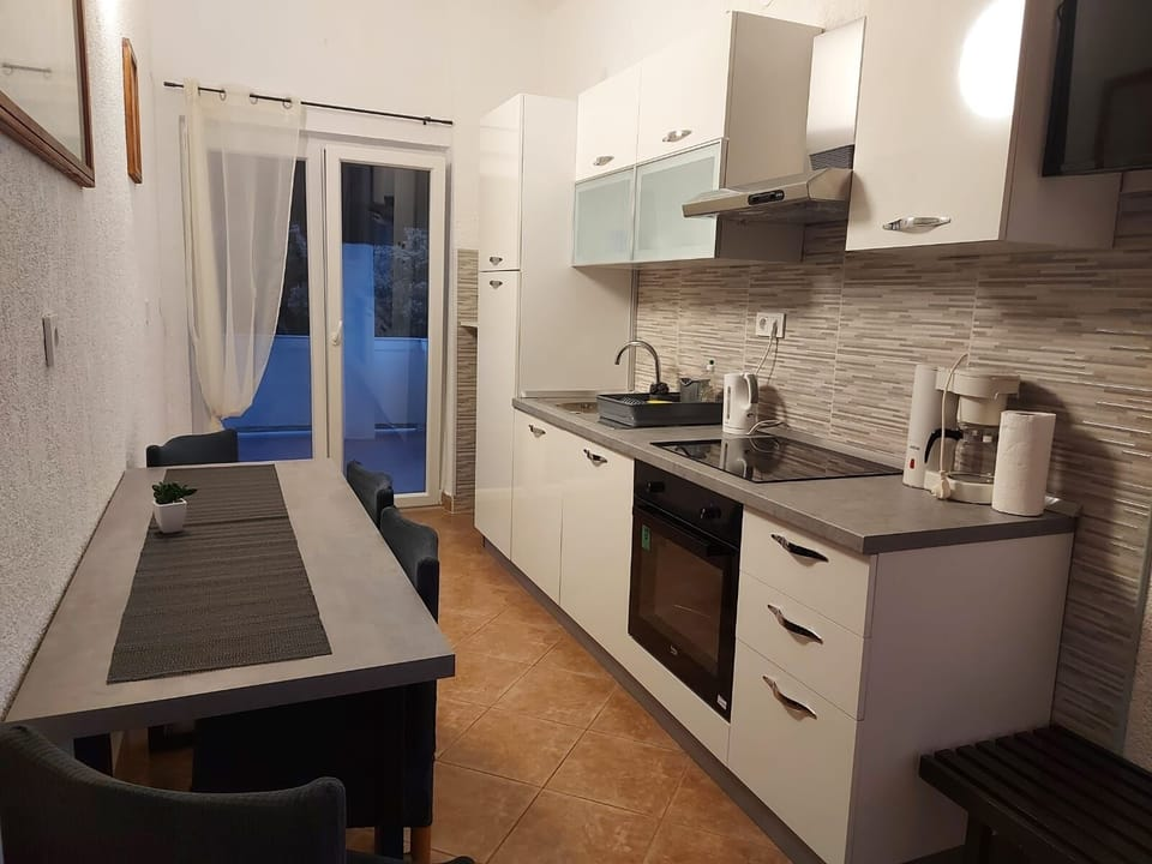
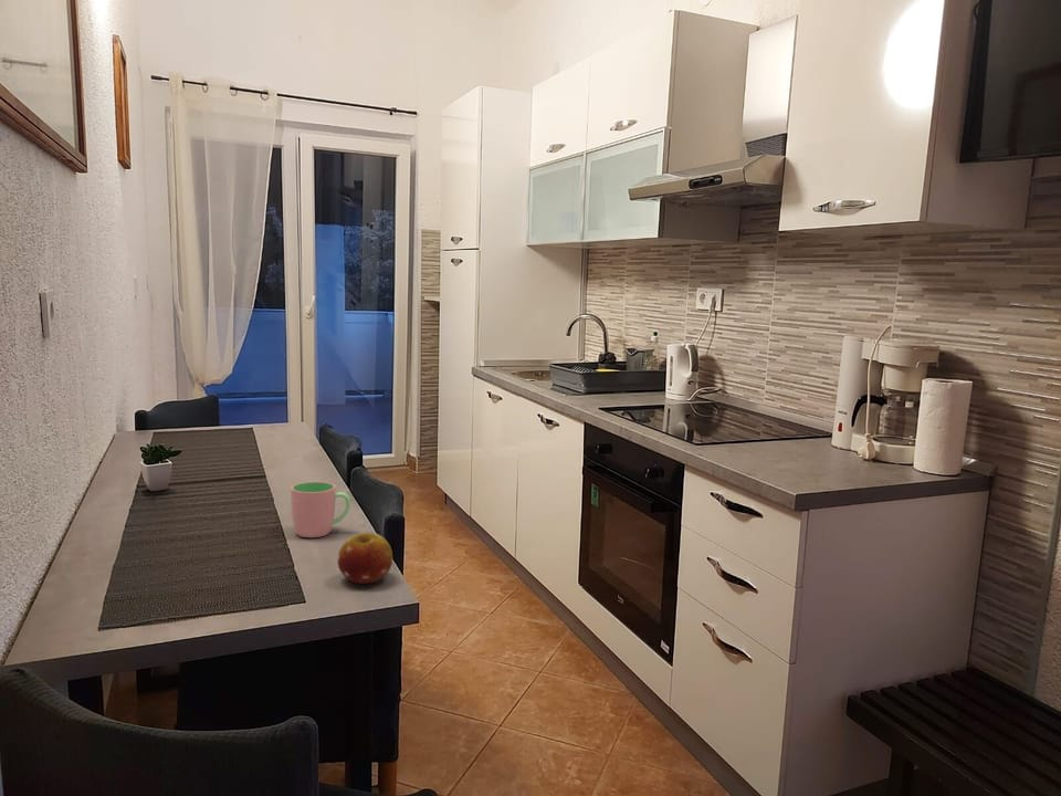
+ cup [290,481,351,538]
+ fruit [337,532,393,585]
